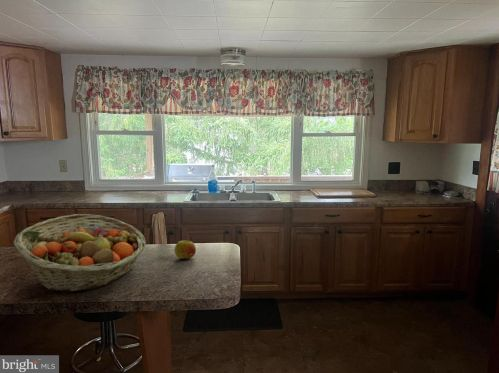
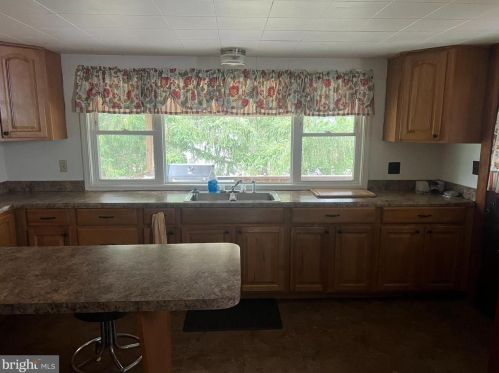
- fruit [173,239,197,260]
- fruit basket [13,213,147,293]
